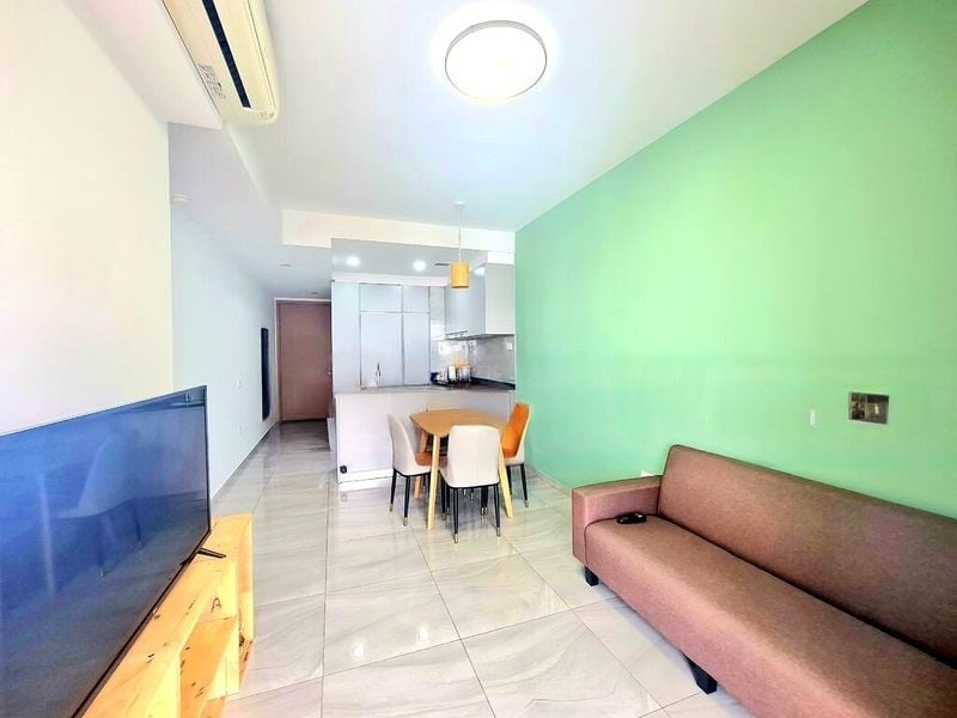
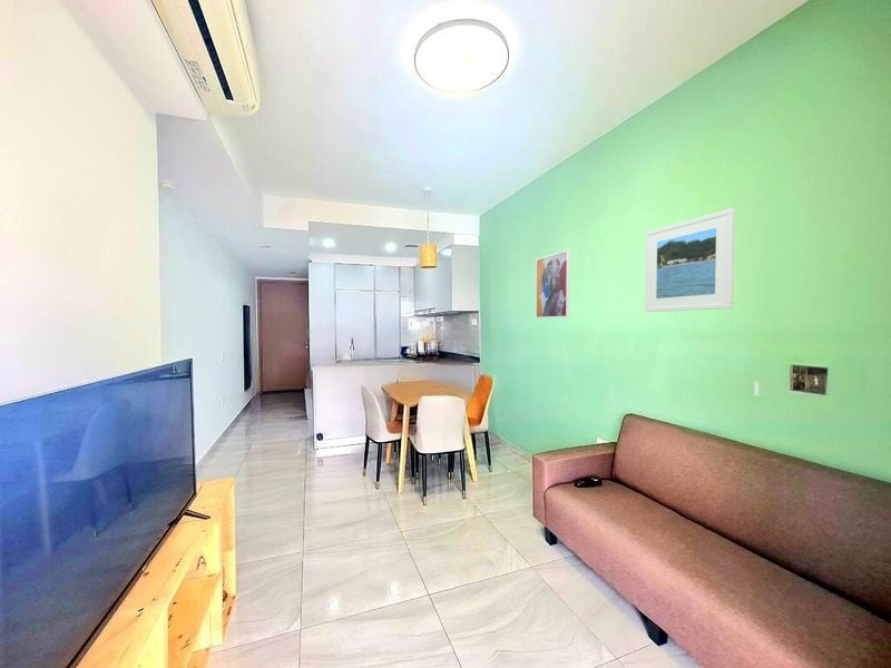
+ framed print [644,207,736,313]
+ wall art [535,249,571,320]
